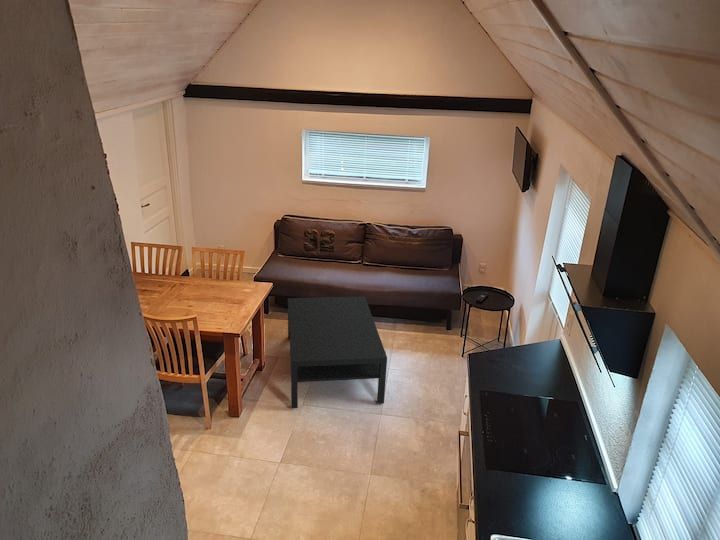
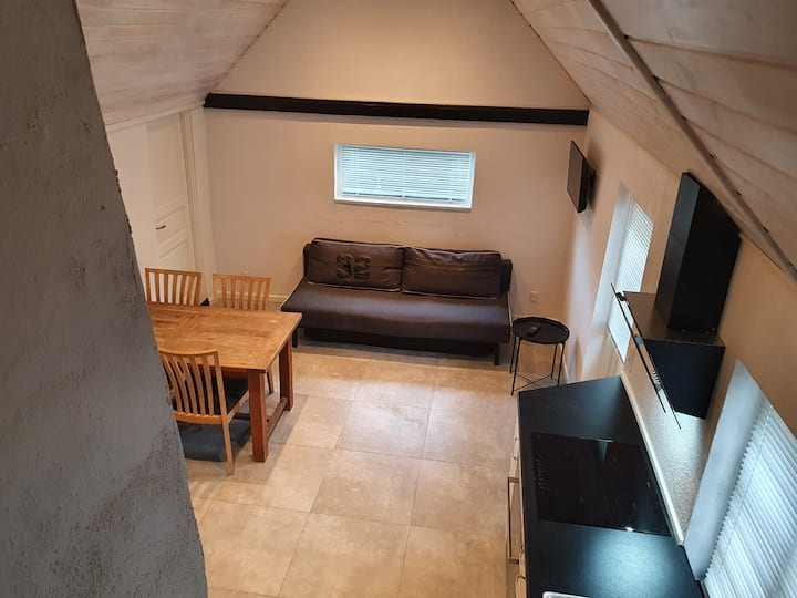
- coffee table [287,296,388,409]
